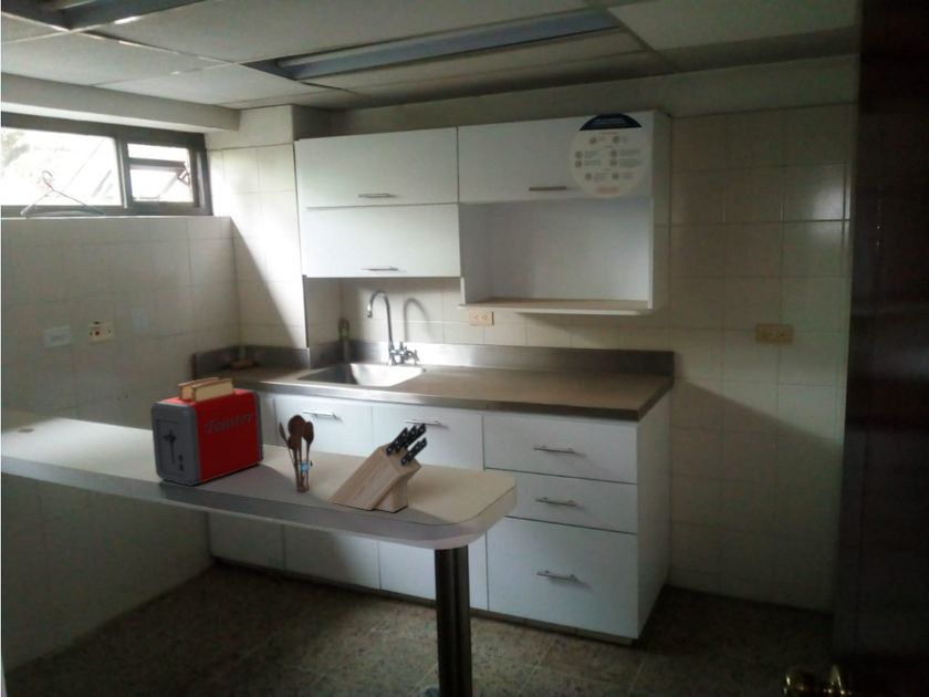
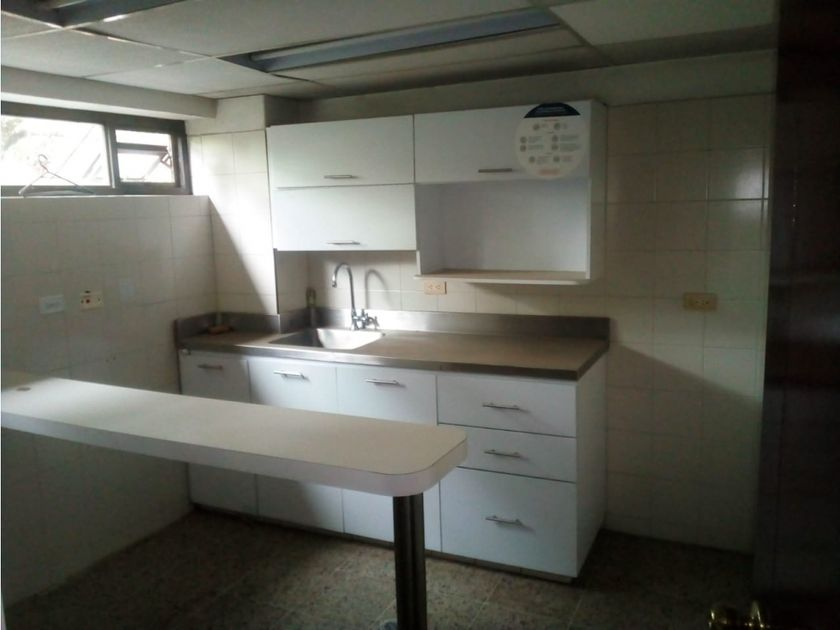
- knife block [328,422,428,513]
- utensil holder [278,414,315,492]
- toaster [149,376,265,487]
